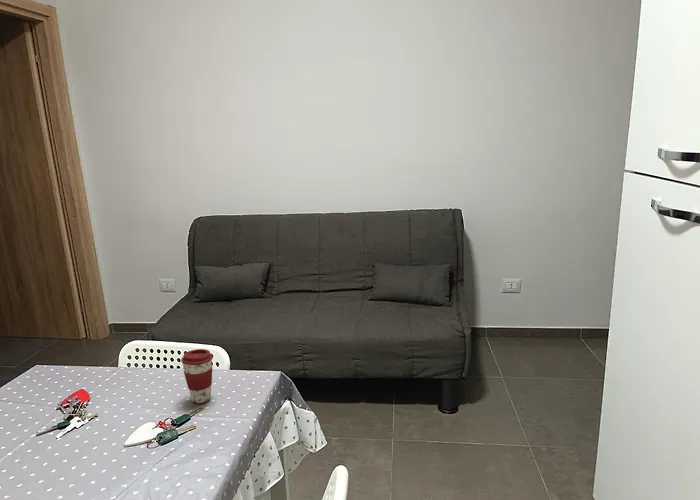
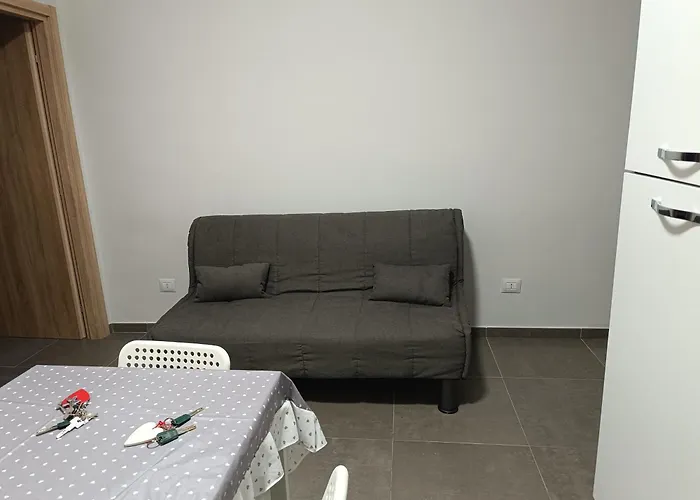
- coffee cup [180,348,214,404]
